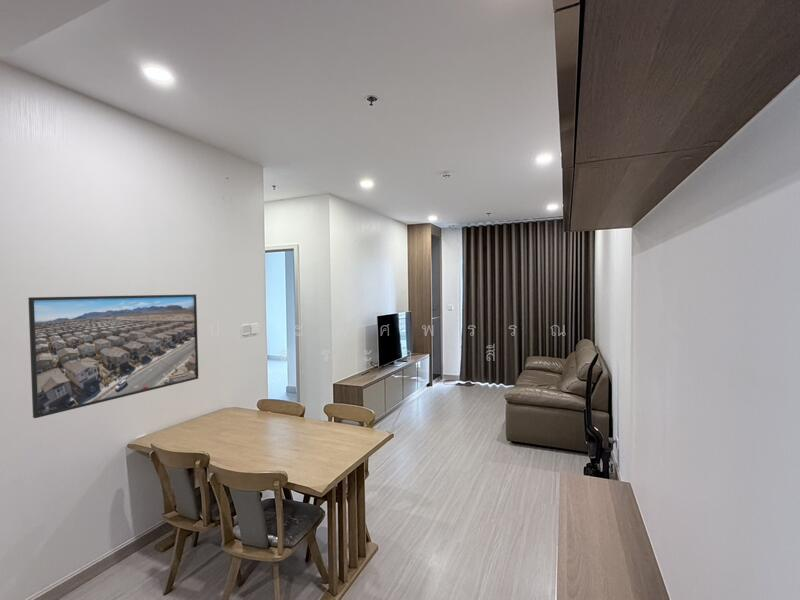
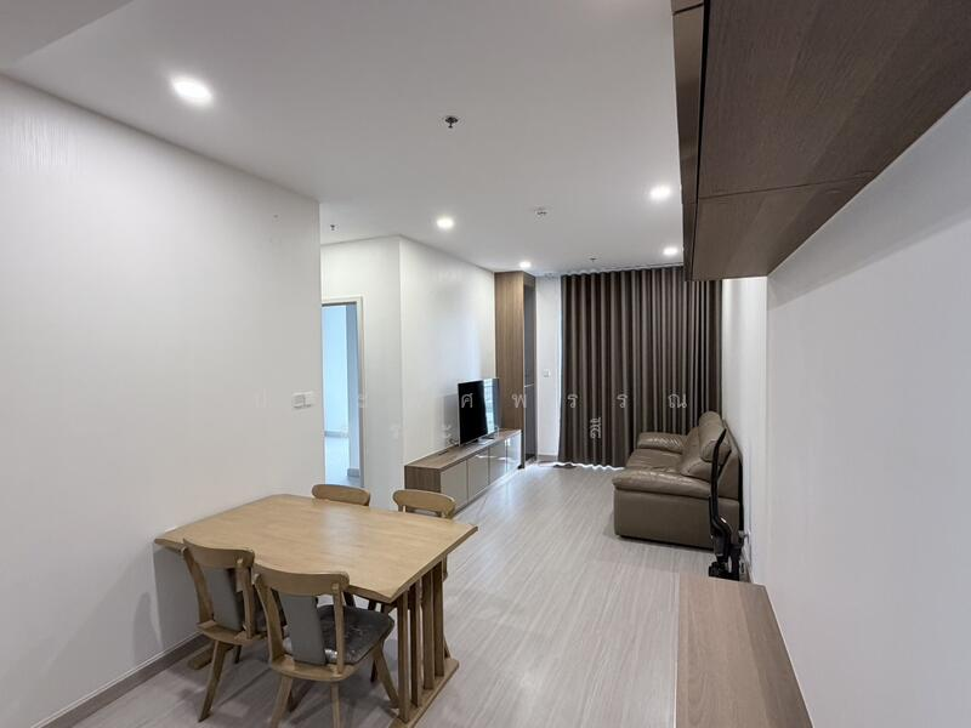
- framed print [27,293,199,419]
